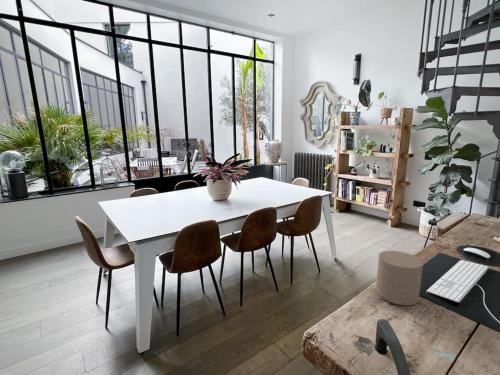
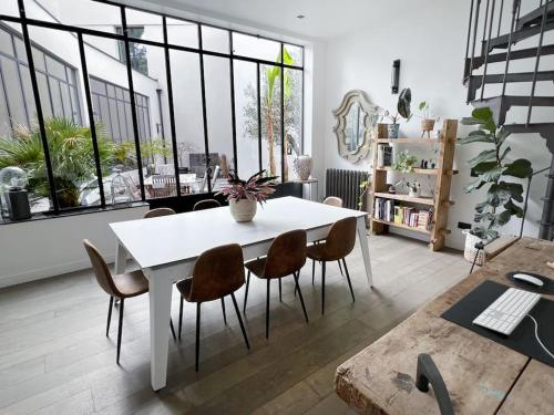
- candle [375,250,424,307]
